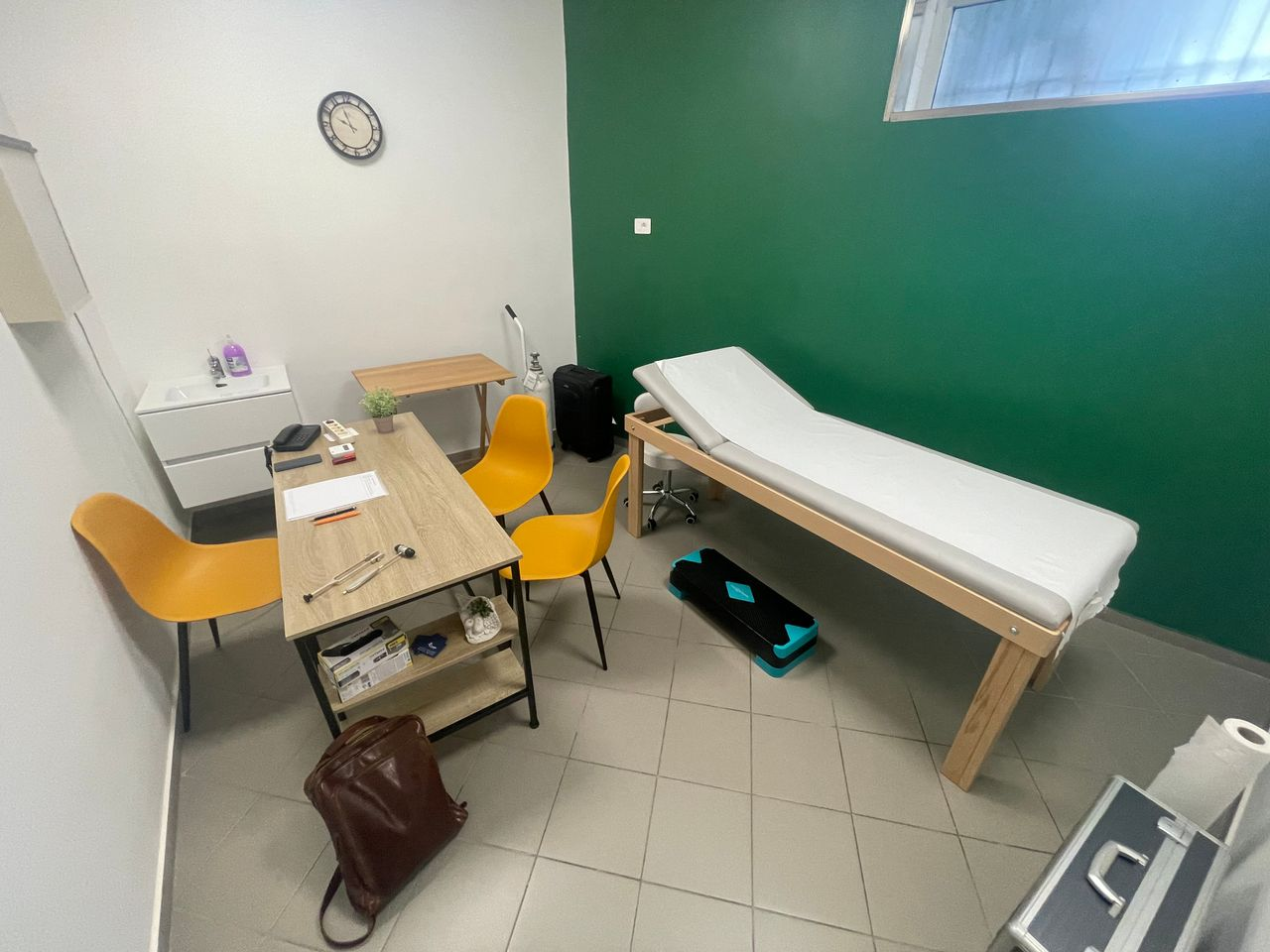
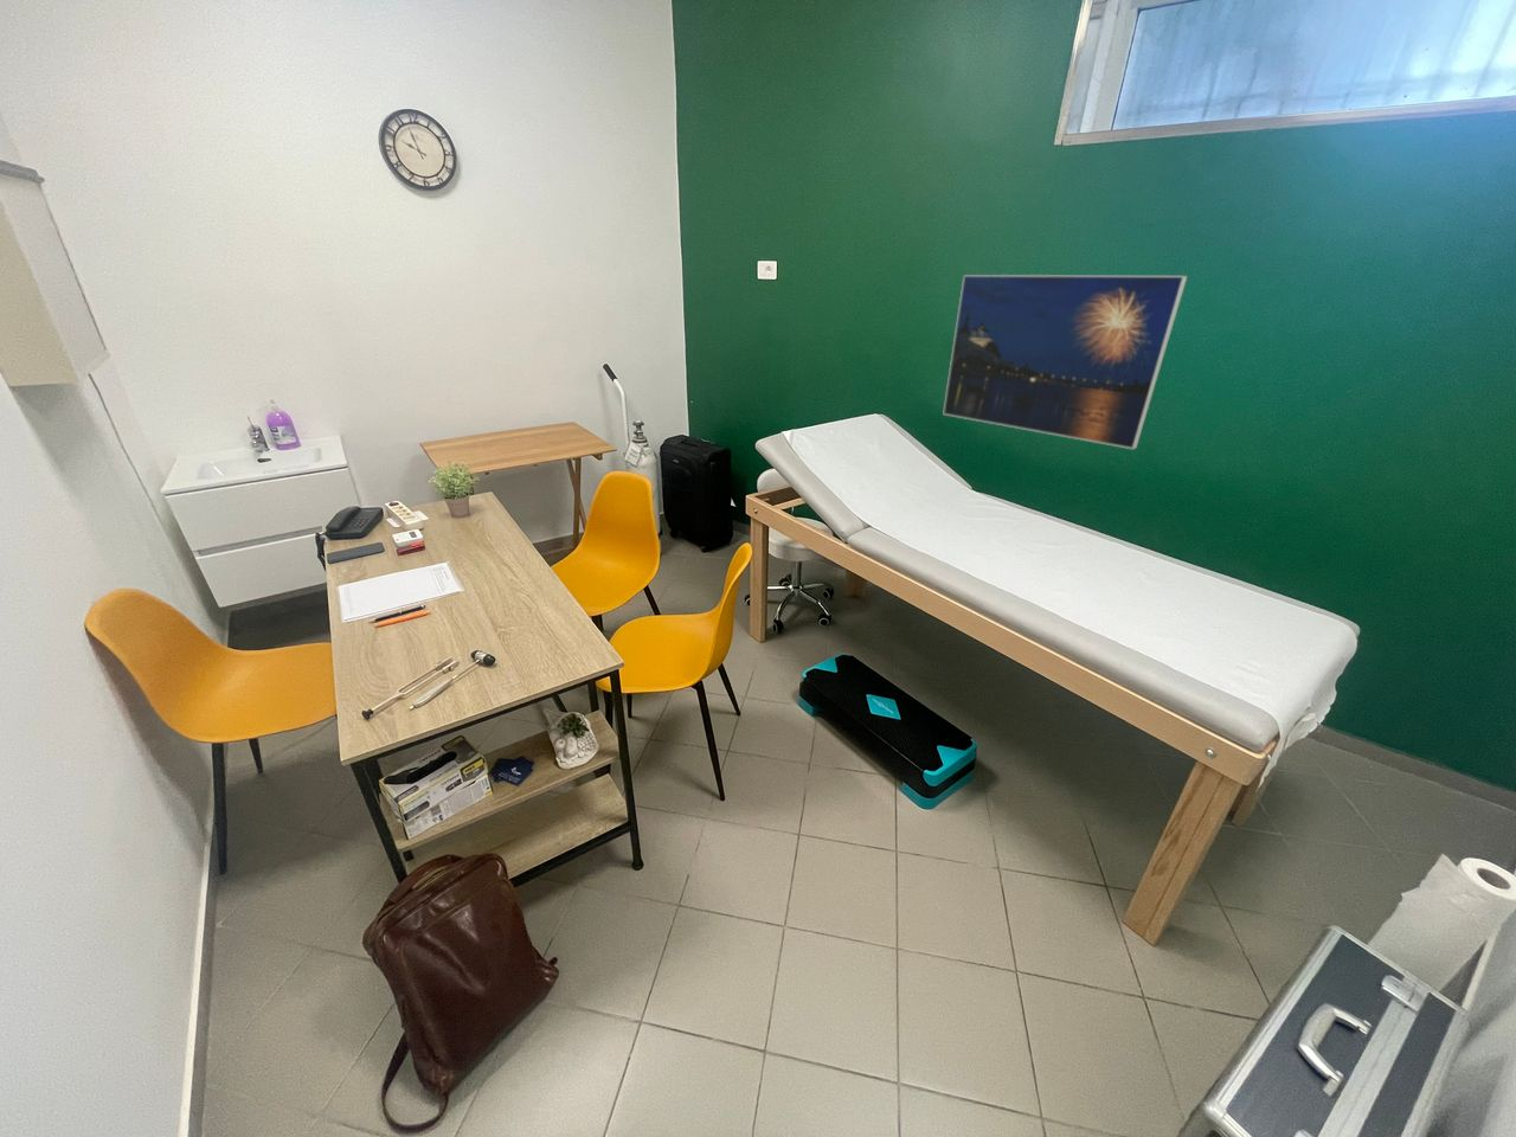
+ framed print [942,274,1188,450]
